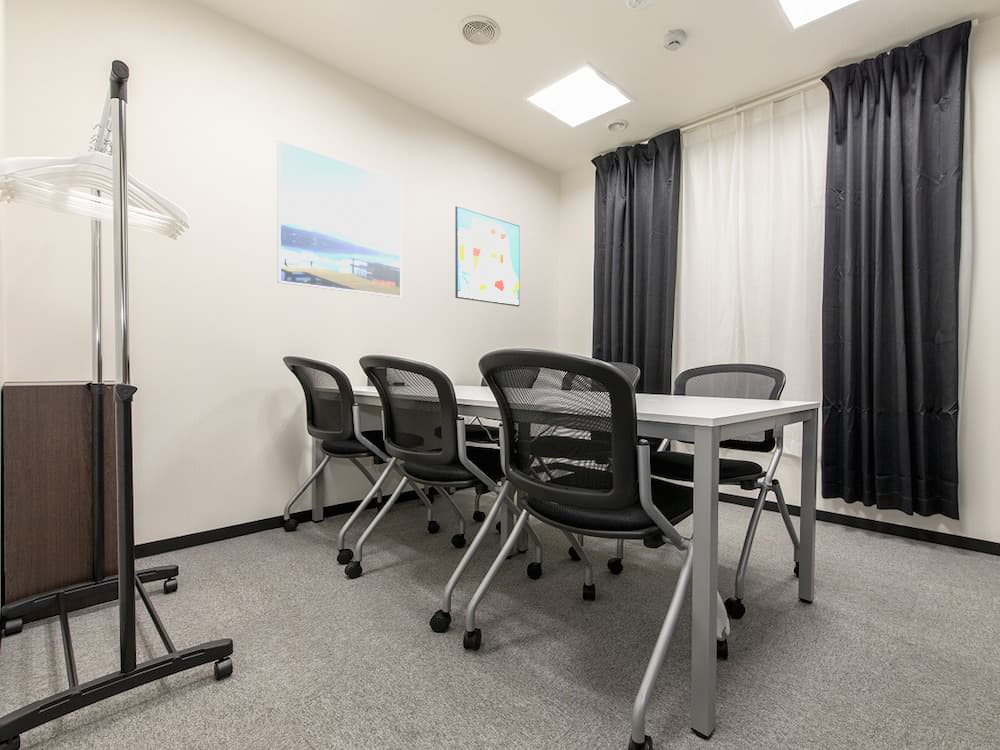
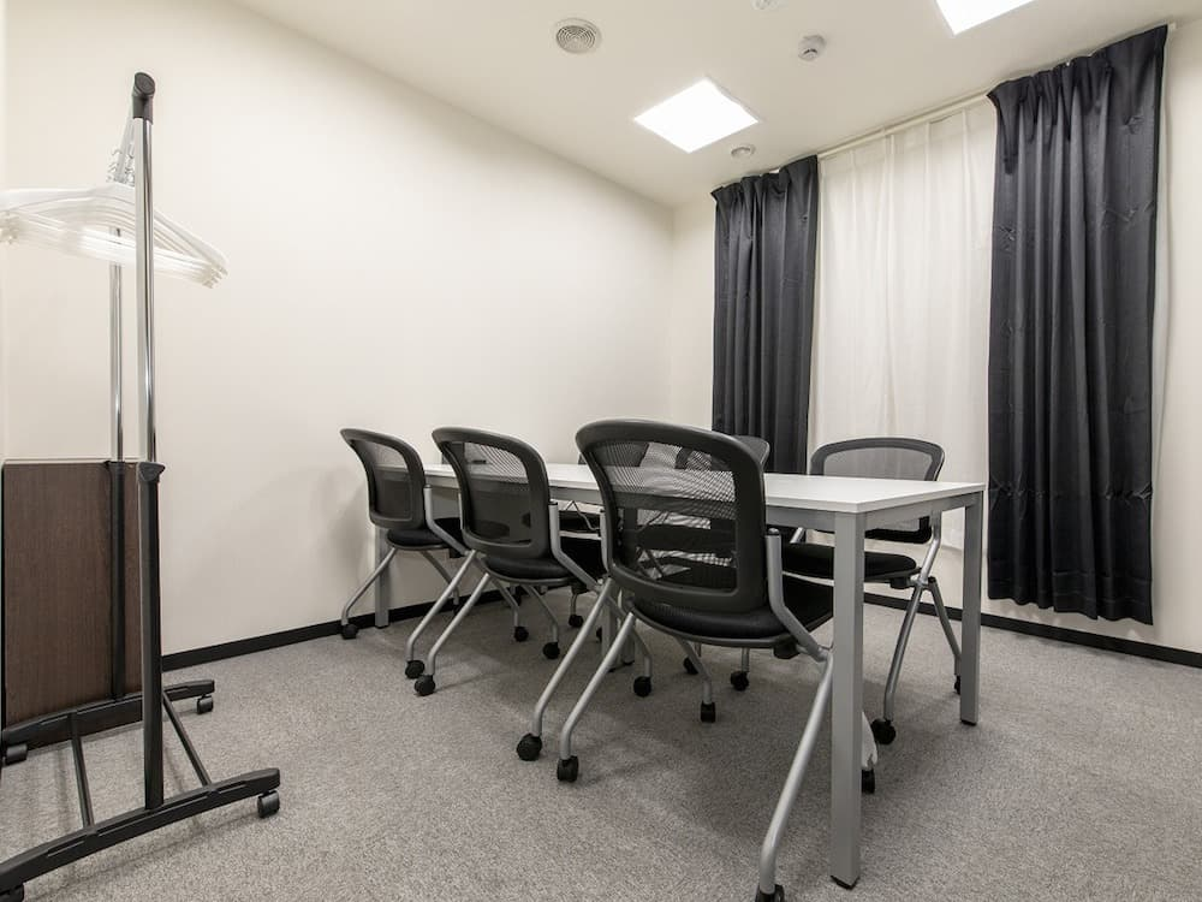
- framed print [276,139,402,299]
- wall art [455,205,520,308]
